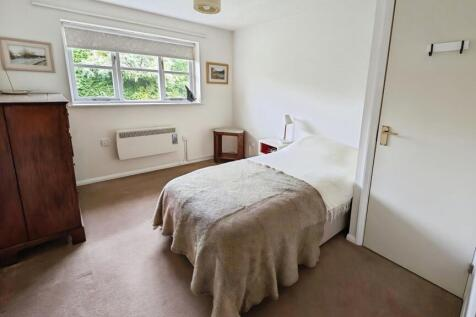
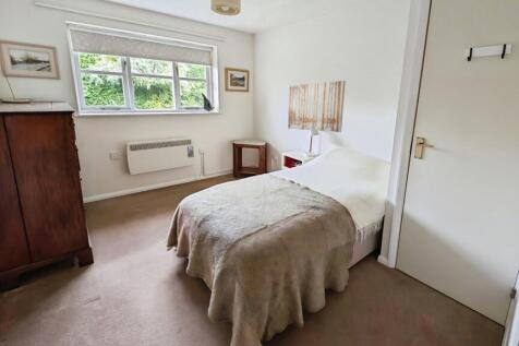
+ wall art [287,80,347,133]
